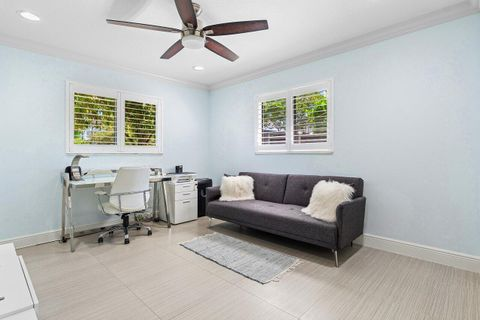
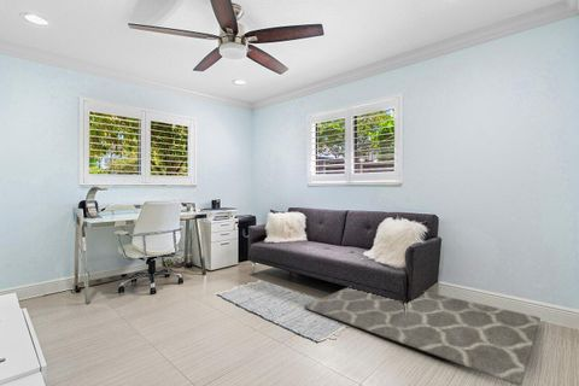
+ rug [303,286,542,386]
